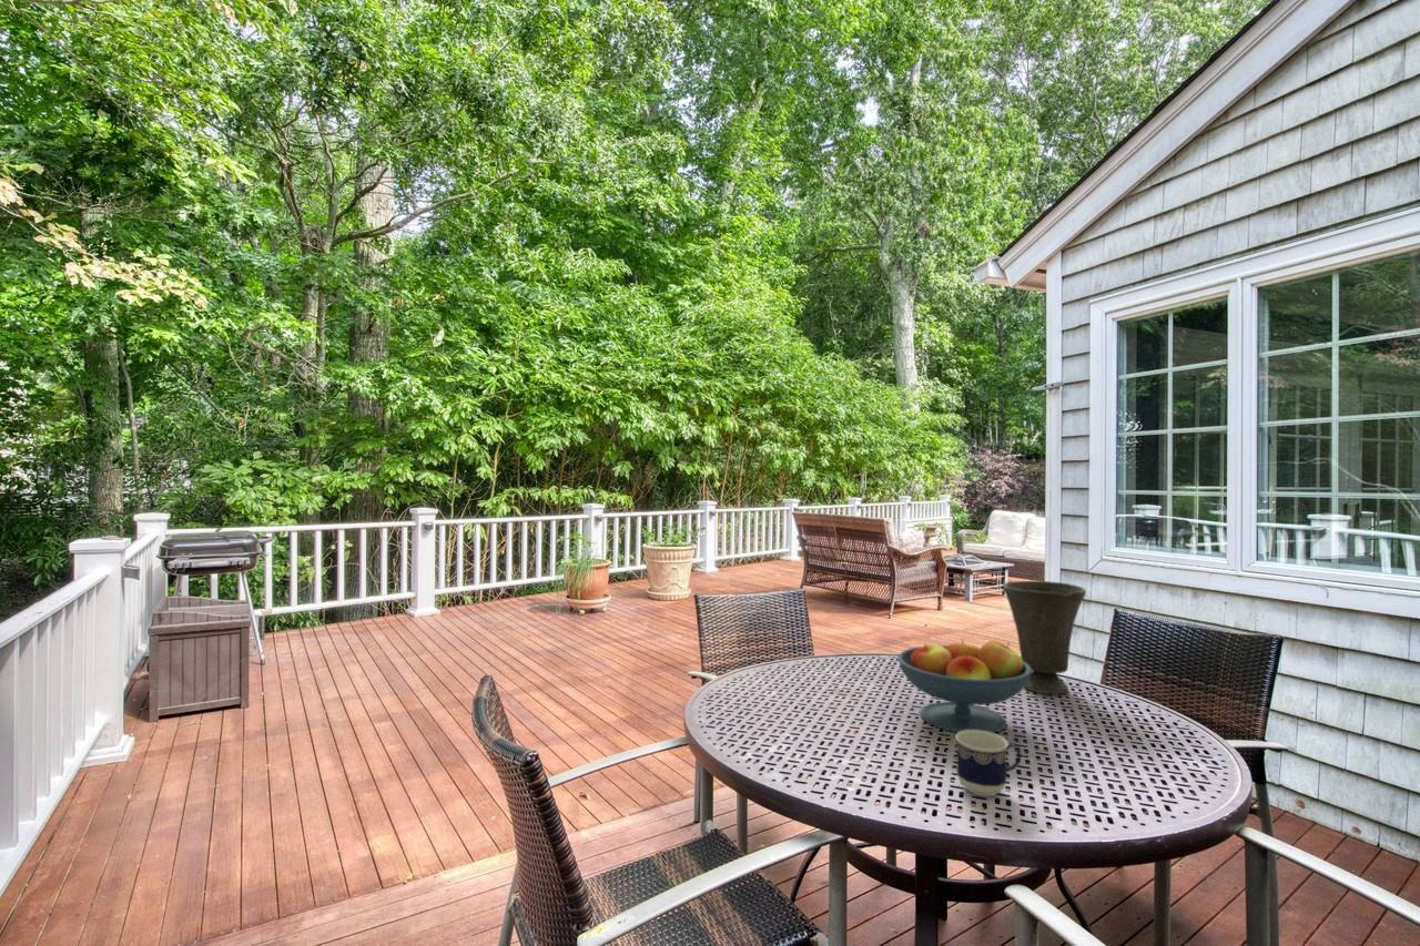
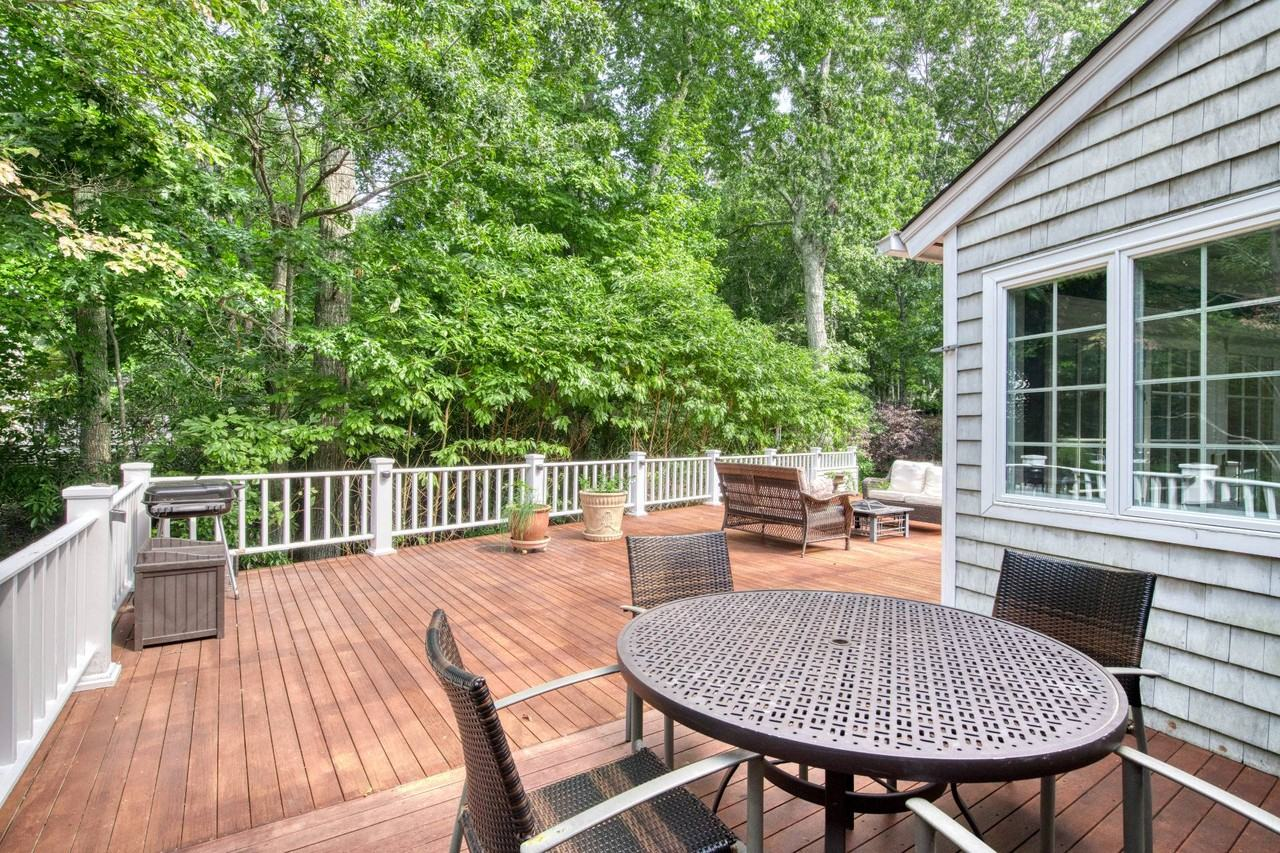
- cup [954,730,1023,797]
- fruit bowl [896,639,1033,734]
- vase [1002,580,1087,694]
